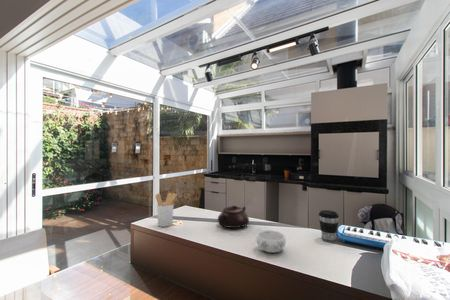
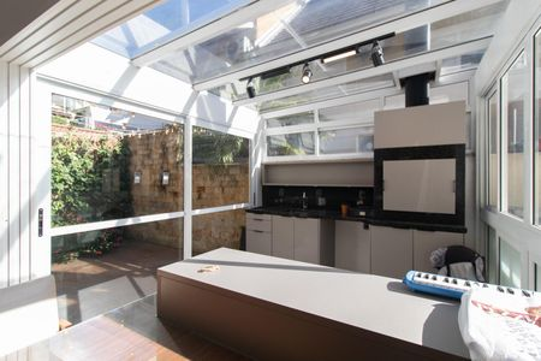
- utensil holder [154,192,178,228]
- decorative bowl [256,229,287,254]
- teapot [217,205,250,229]
- coffee cup [318,209,340,241]
